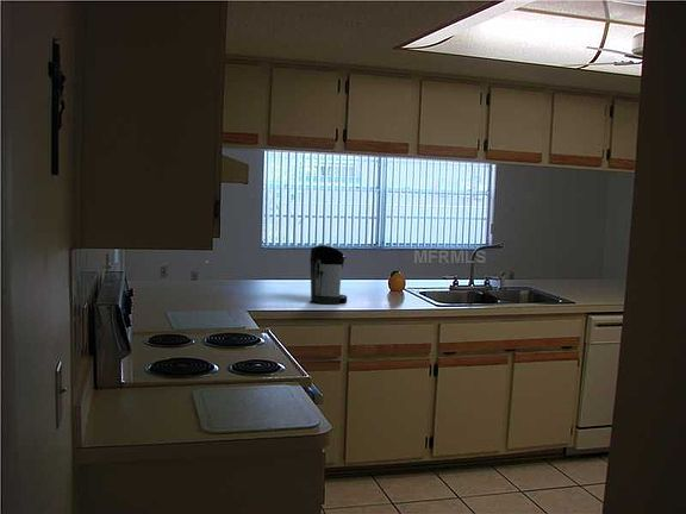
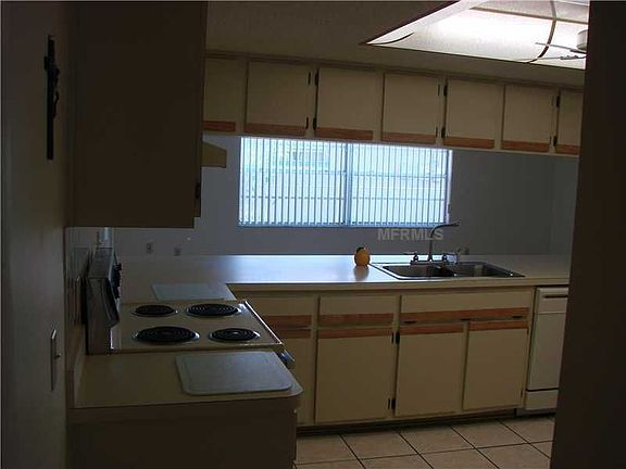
- coffee maker [308,244,348,306]
